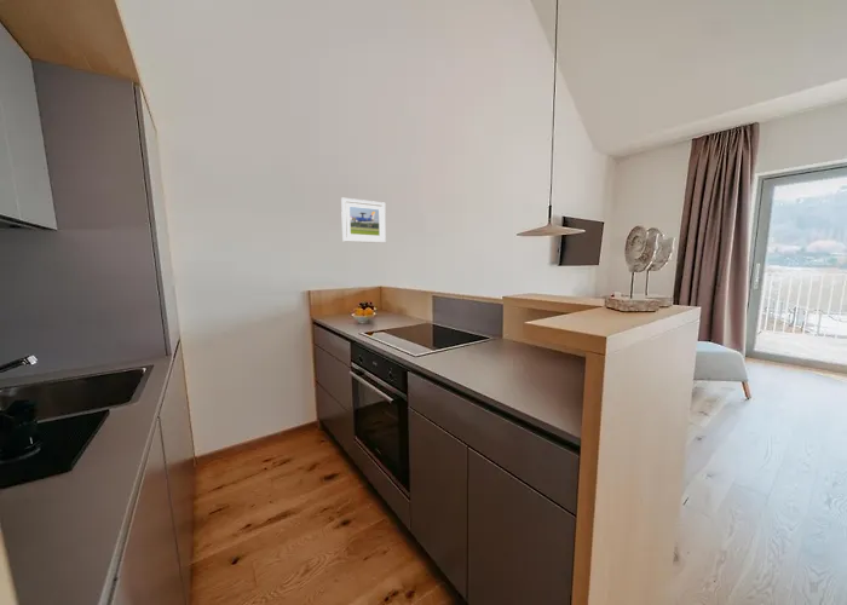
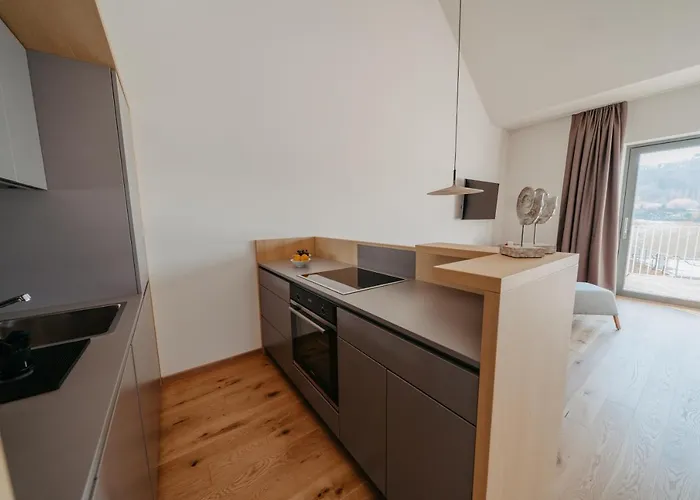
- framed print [340,197,387,244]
